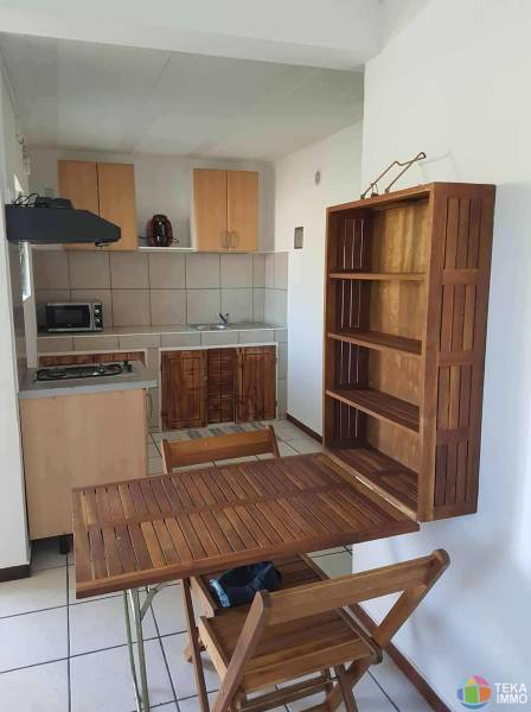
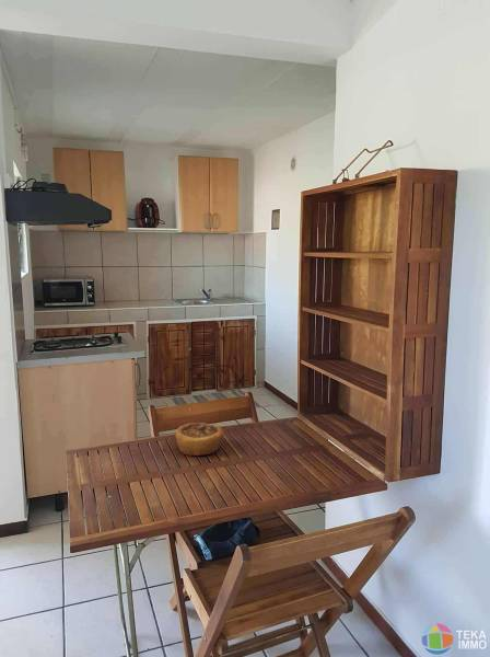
+ pastry [175,422,225,457]
